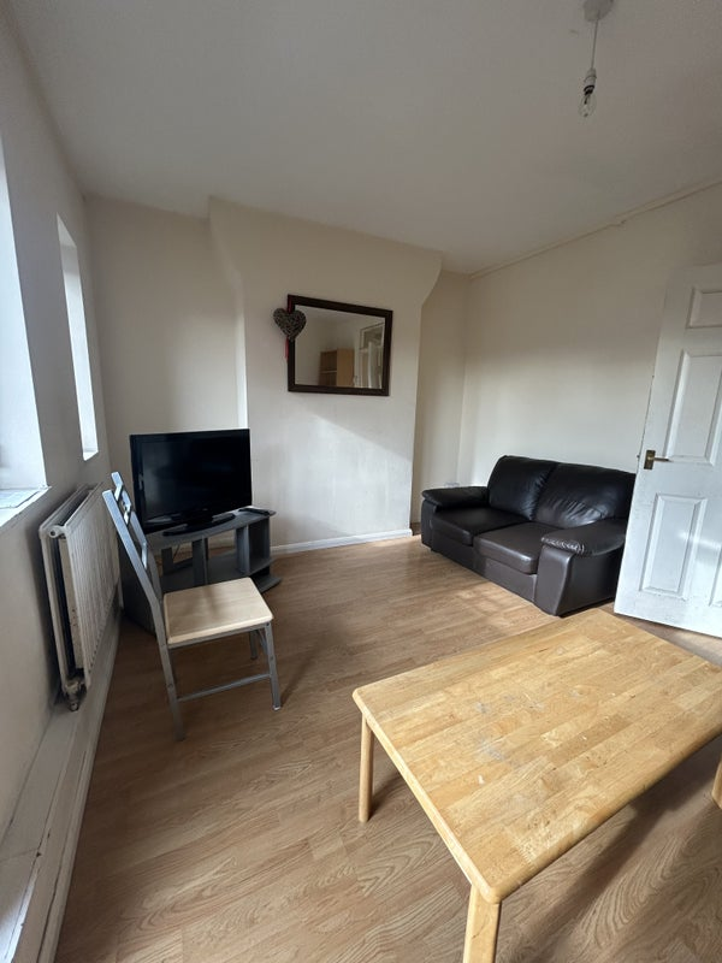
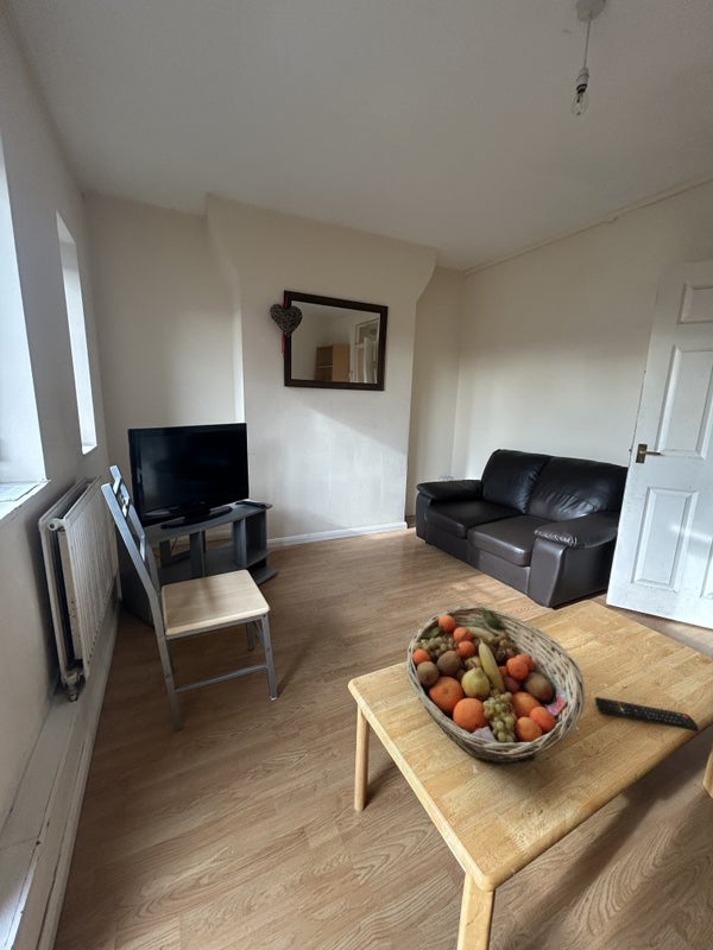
+ fruit basket [404,604,586,766]
+ remote control [594,696,700,733]
